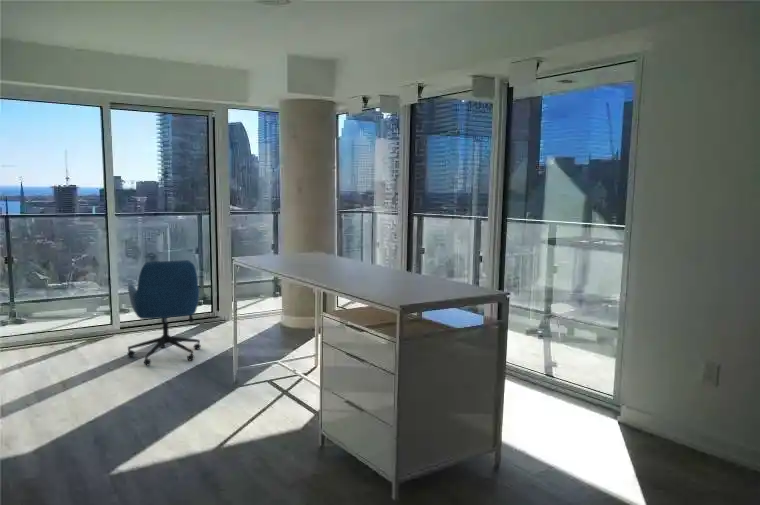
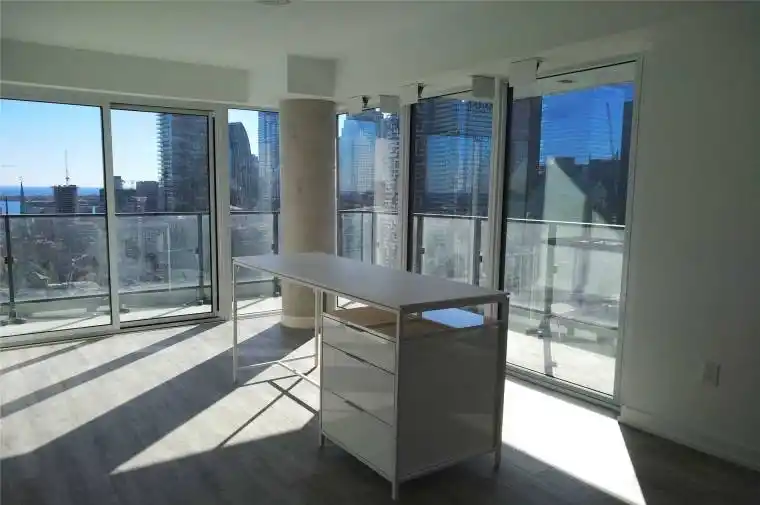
- office chair [126,259,202,367]
